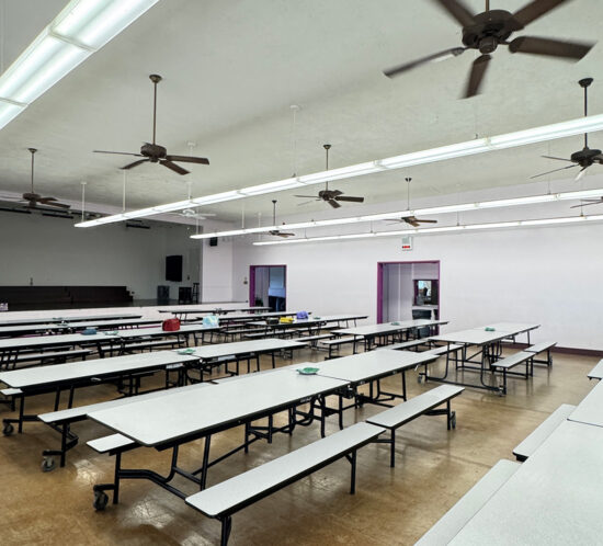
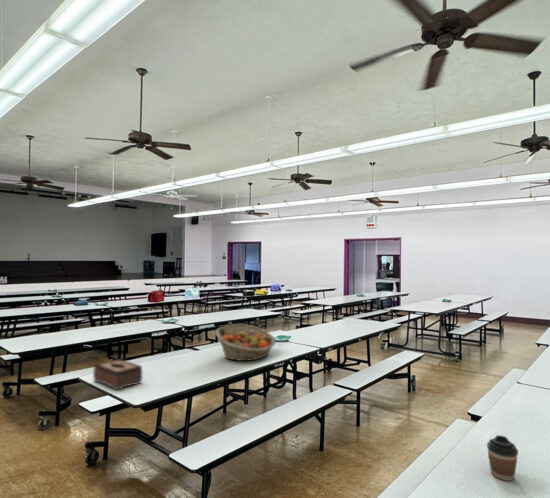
+ coffee cup [486,434,519,482]
+ fruit basket [214,323,277,362]
+ tissue box [92,358,143,391]
